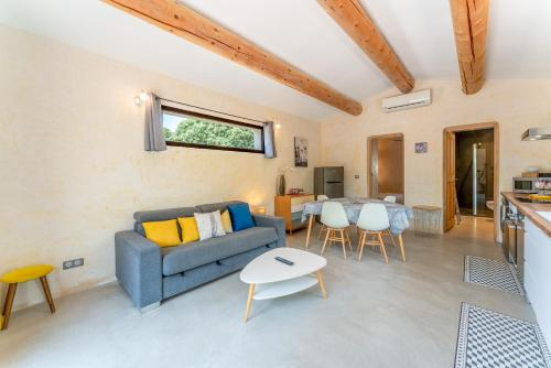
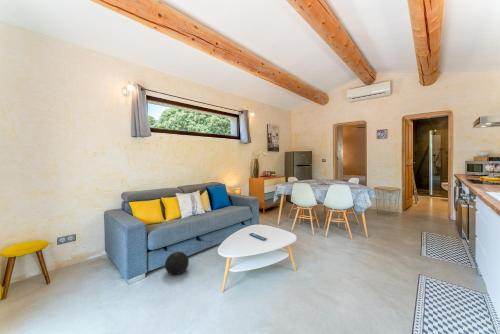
+ decorative ball [164,251,190,275]
